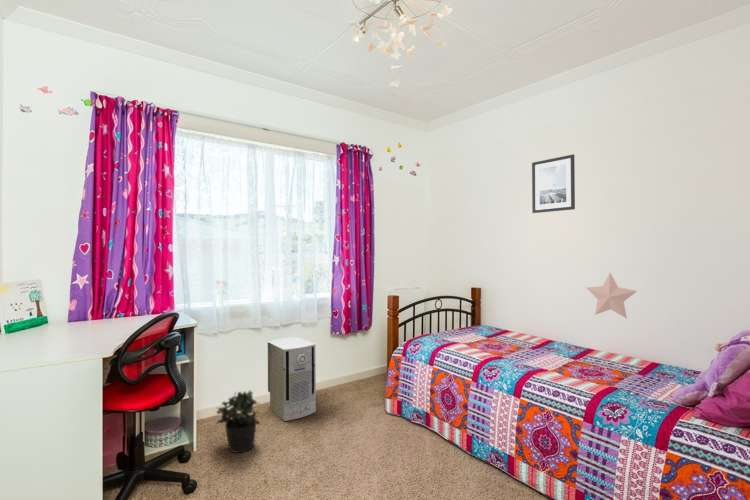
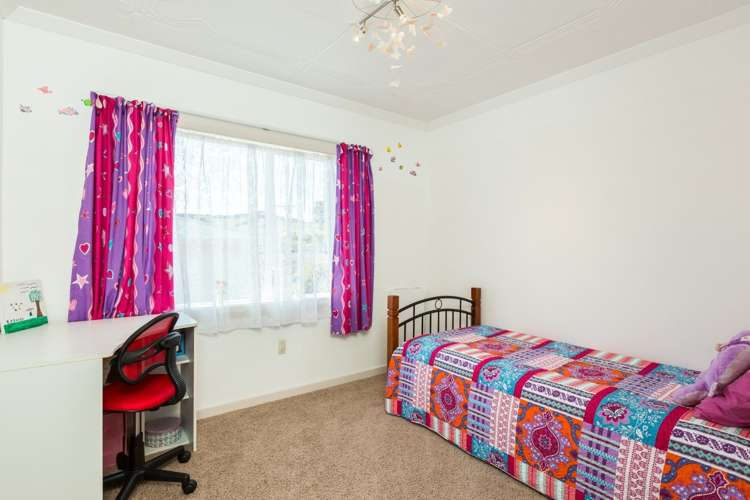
- wall art [531,153,576,214]
- air purifier [267,336,317,422]
- decorative star [585,272,638,319]
- potted plant [215,390,261,454]
